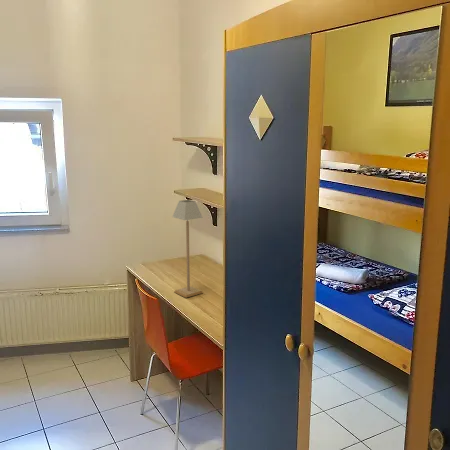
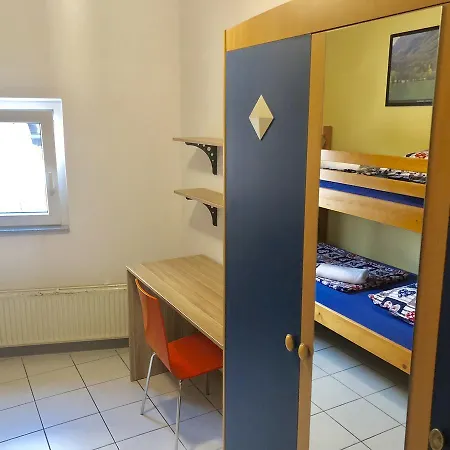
- table lamp [171,199,204,298]
